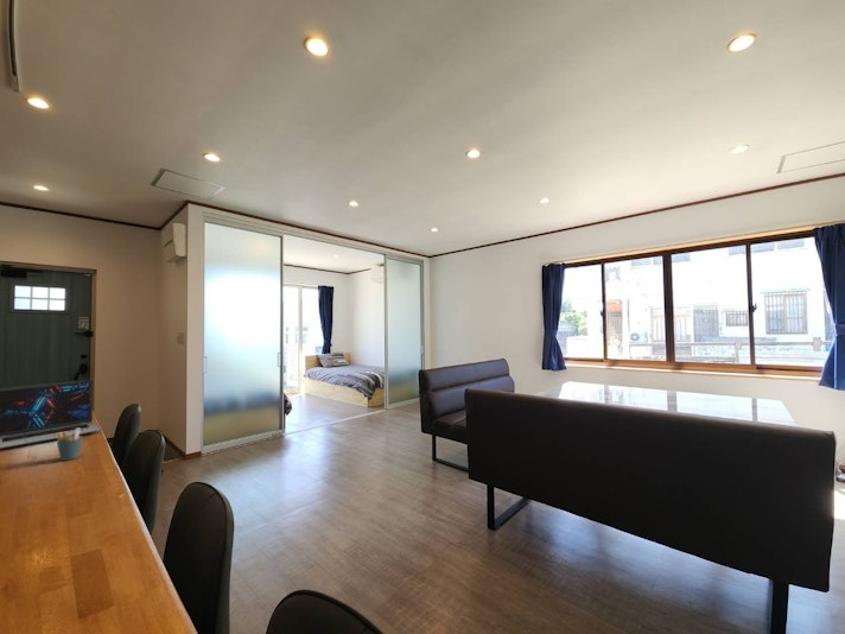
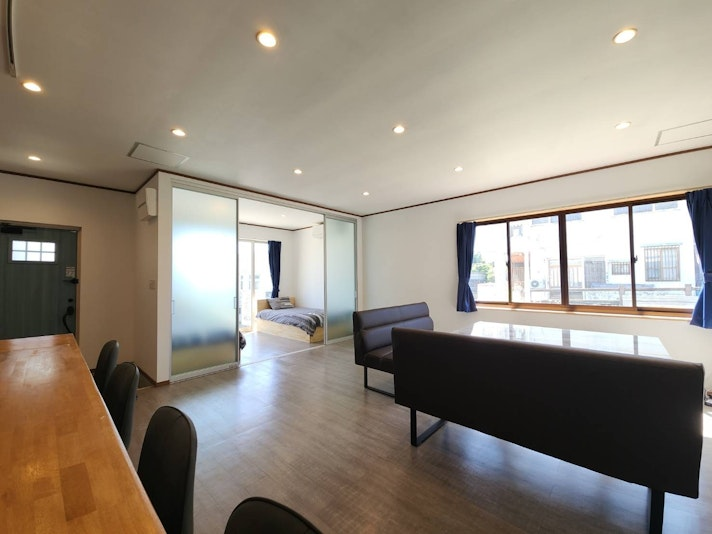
- laptop [0,379,101,450]
- pen holder [56,429,84,462]
